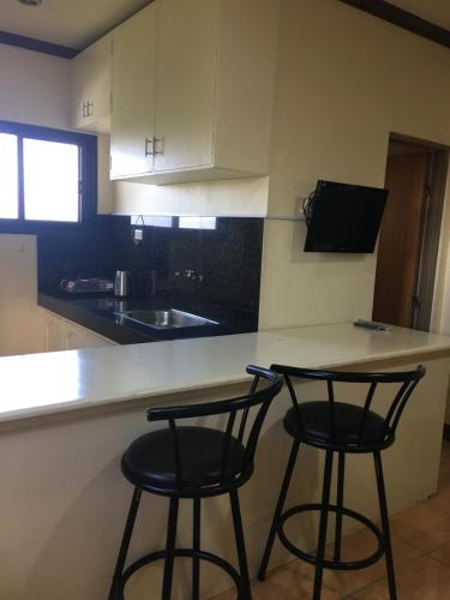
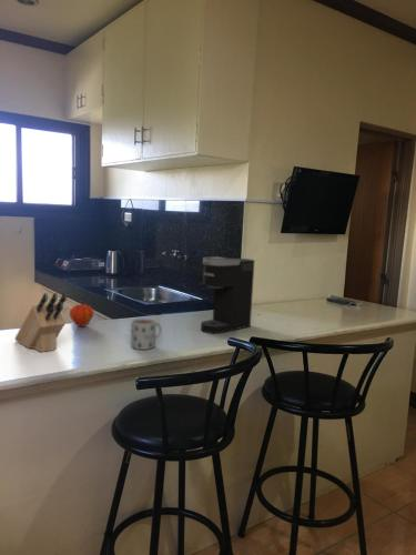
+ mug [130,317,163,351]
+ fruit [69,300,94,327]
+ knife block [13,292,68,353]
+ coffee maker [200,255,255,334]
